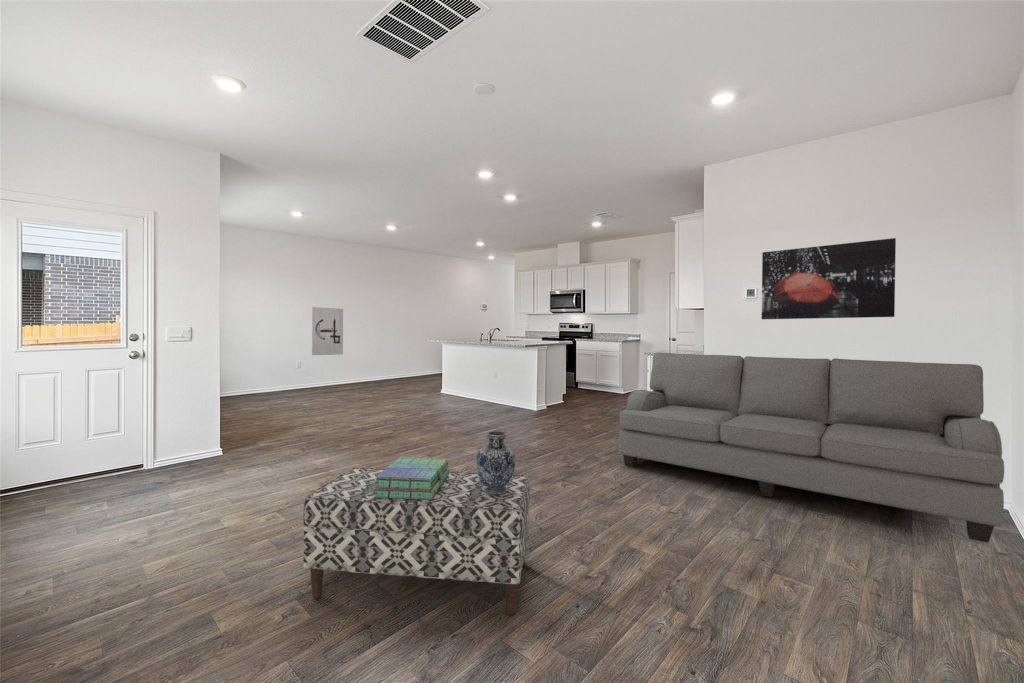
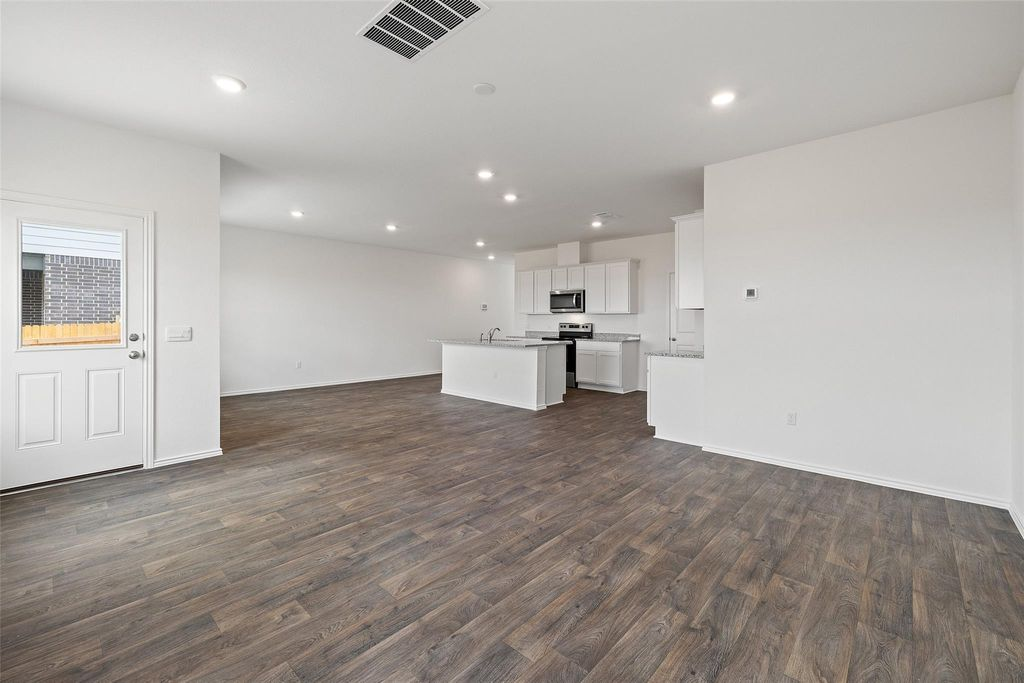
- stack of books [373,456,450,500]
- decorative vase [476,430,516,495]
- wall art [311,306,344,356]
- wall art [761,237,897,320]
- sofa [618,352,1005,544]
- bench [302,467,531,616]
